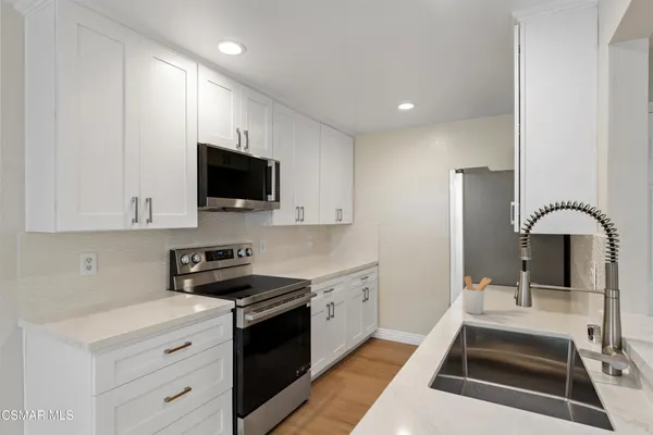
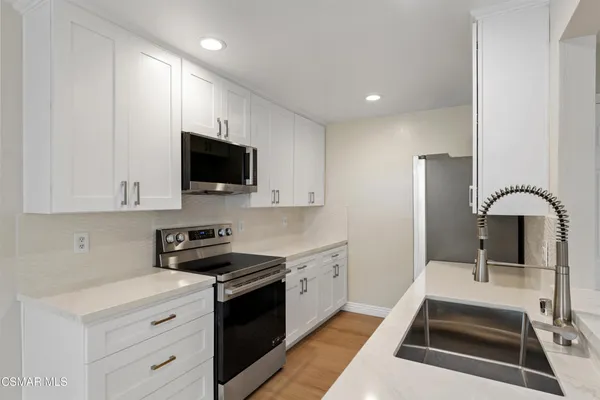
- utensil holder [464,275,493,315]
